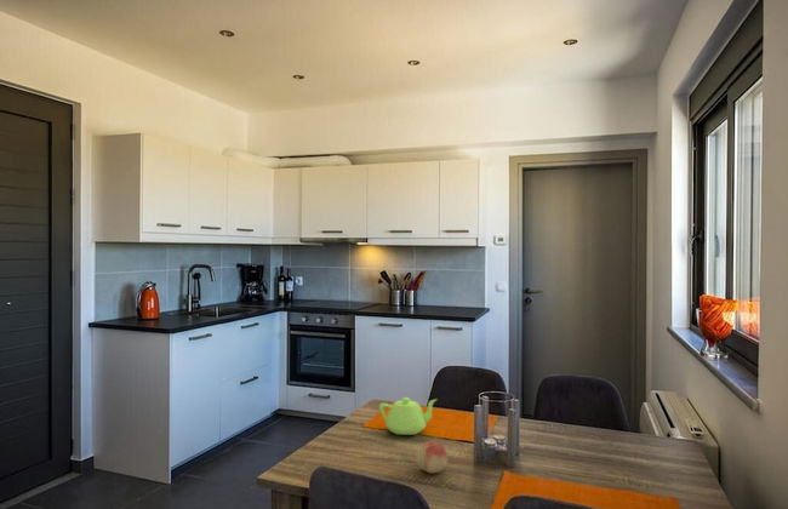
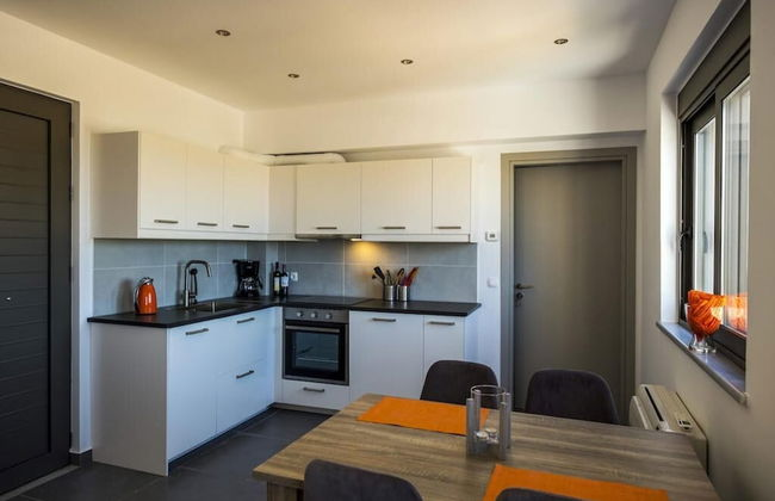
- teapot [378,396,438,436]
- fruit [415,440,449,475]
